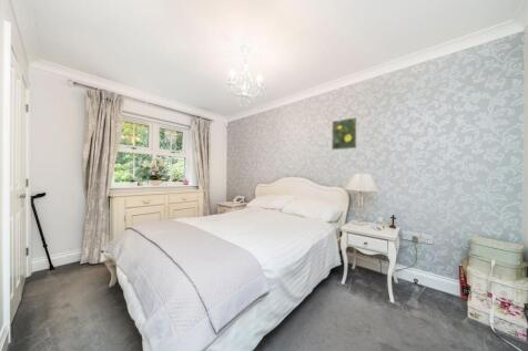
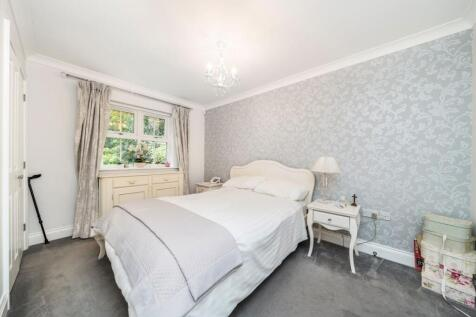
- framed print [331,116,358,152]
